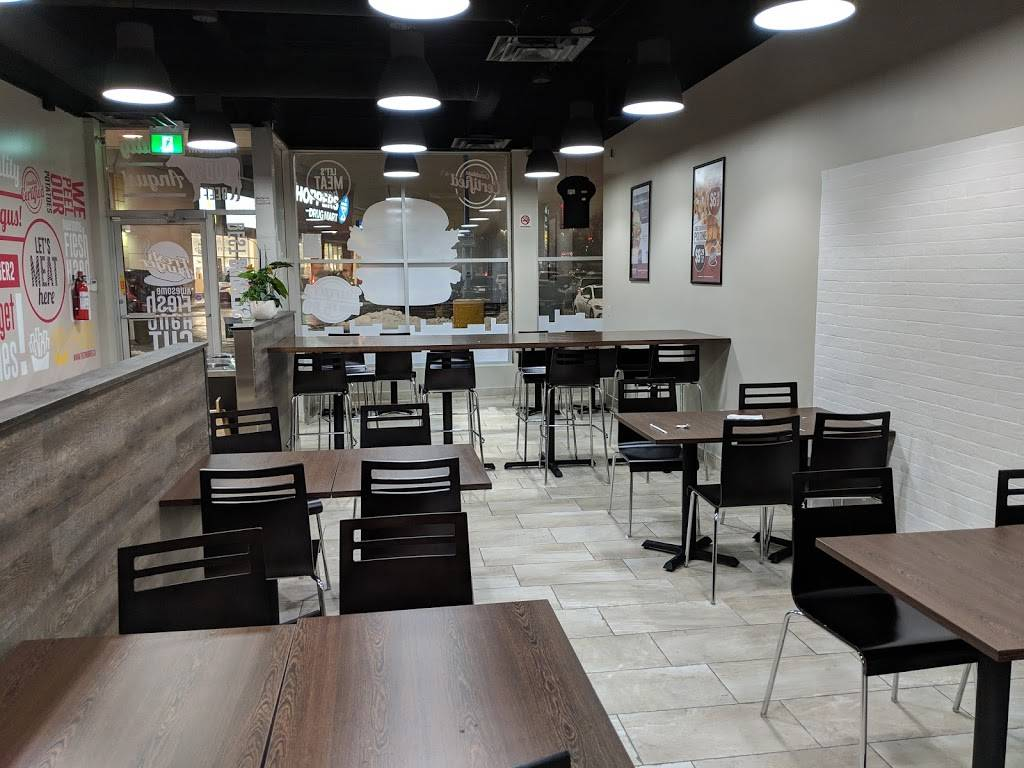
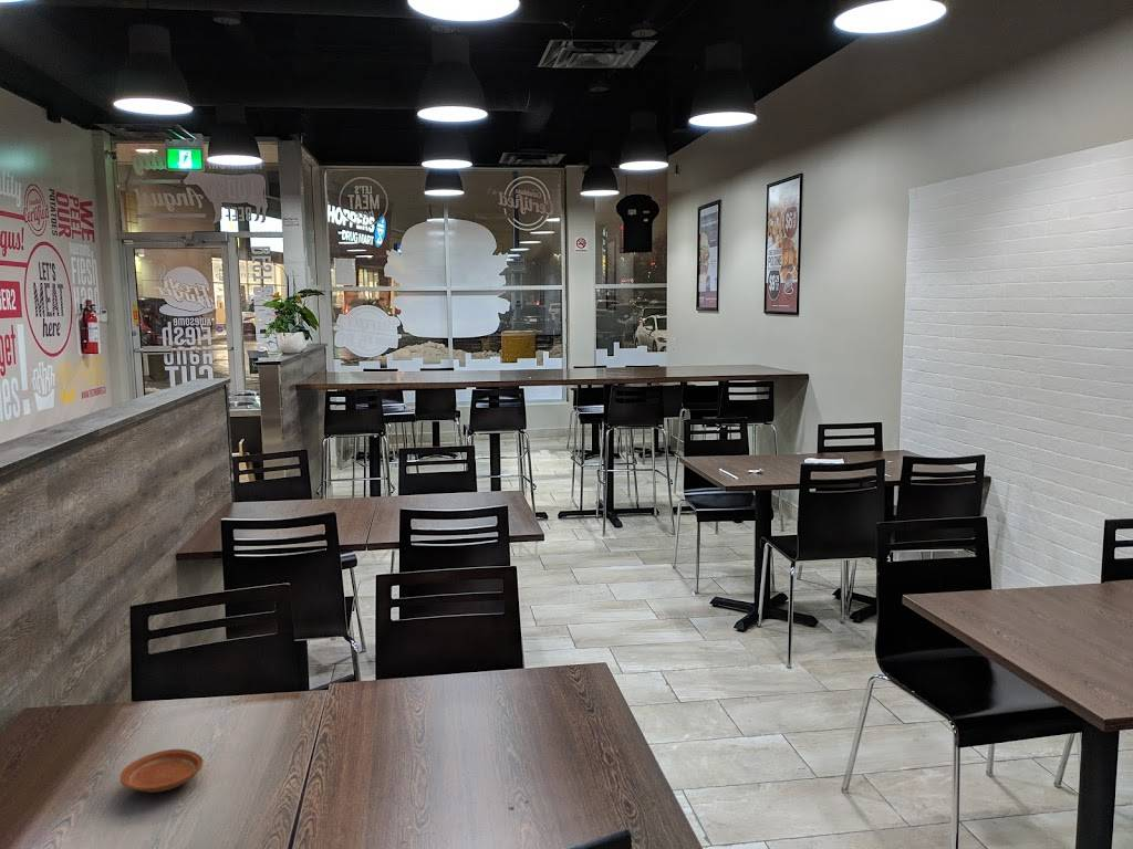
+ plate [118,748,205,794]
